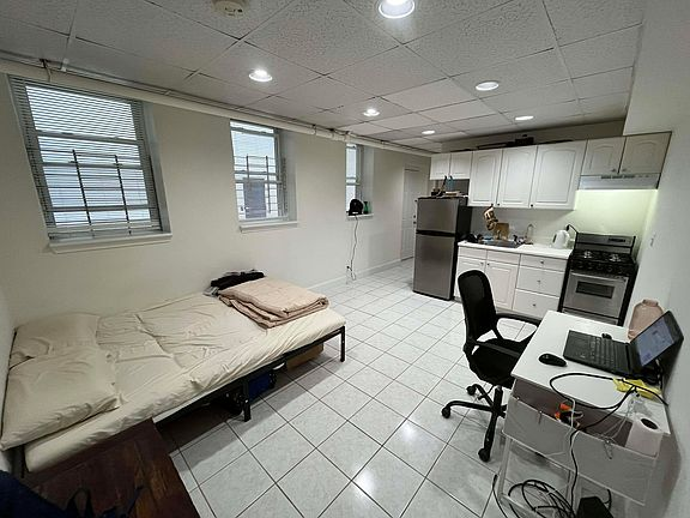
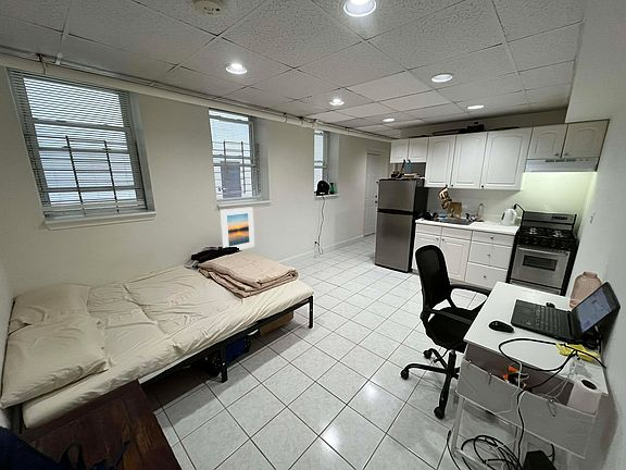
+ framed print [220,206,255,251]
